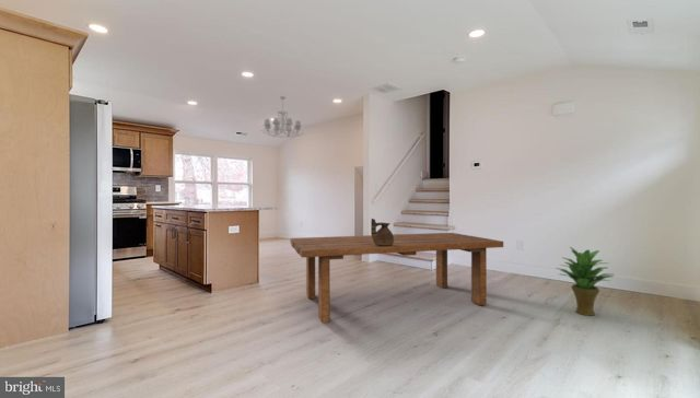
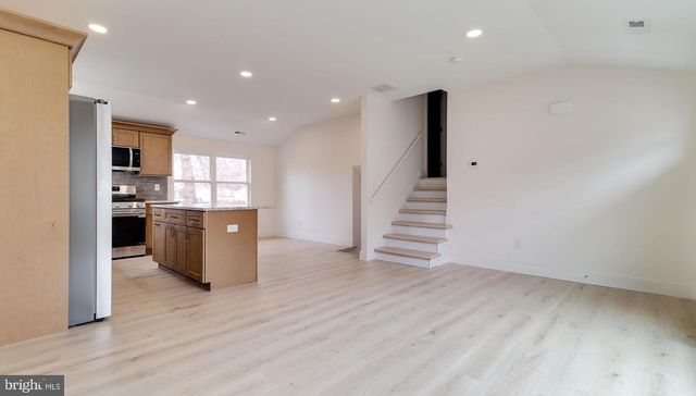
- potted plant [555,246,614,317]
- ceramic jug [370,218,394,246]
- chandelier [259,95,304,139]
- dining table [289,232,504,324]
